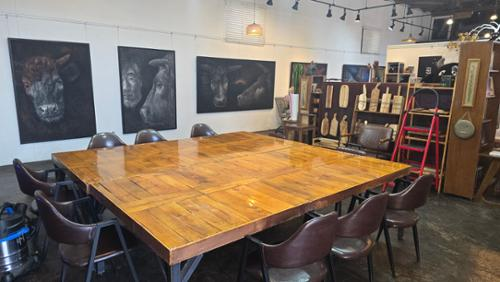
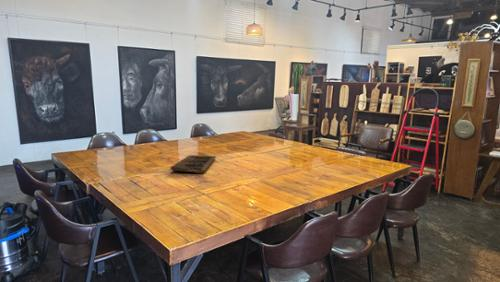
+ decorative tray [169,154,217,174]
